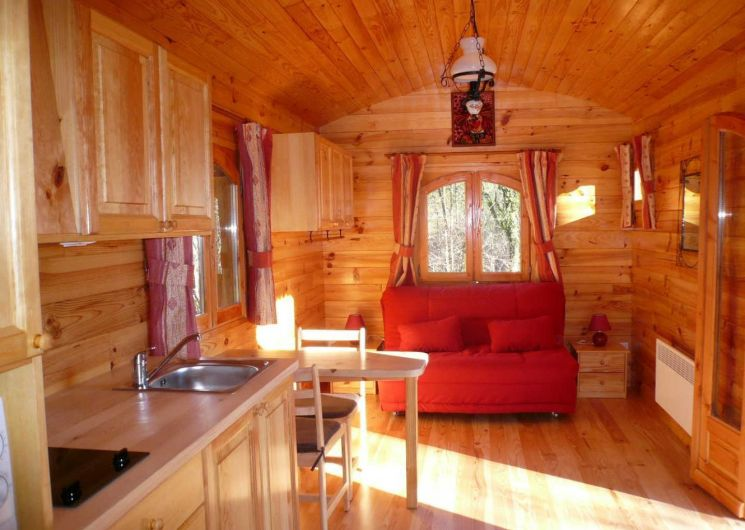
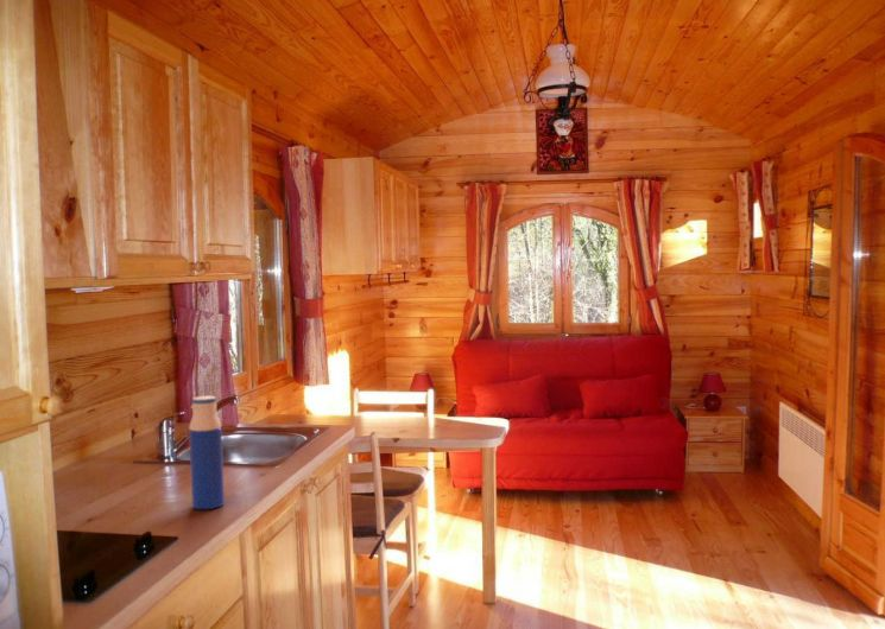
+ water bottle [188,395,226,510]
